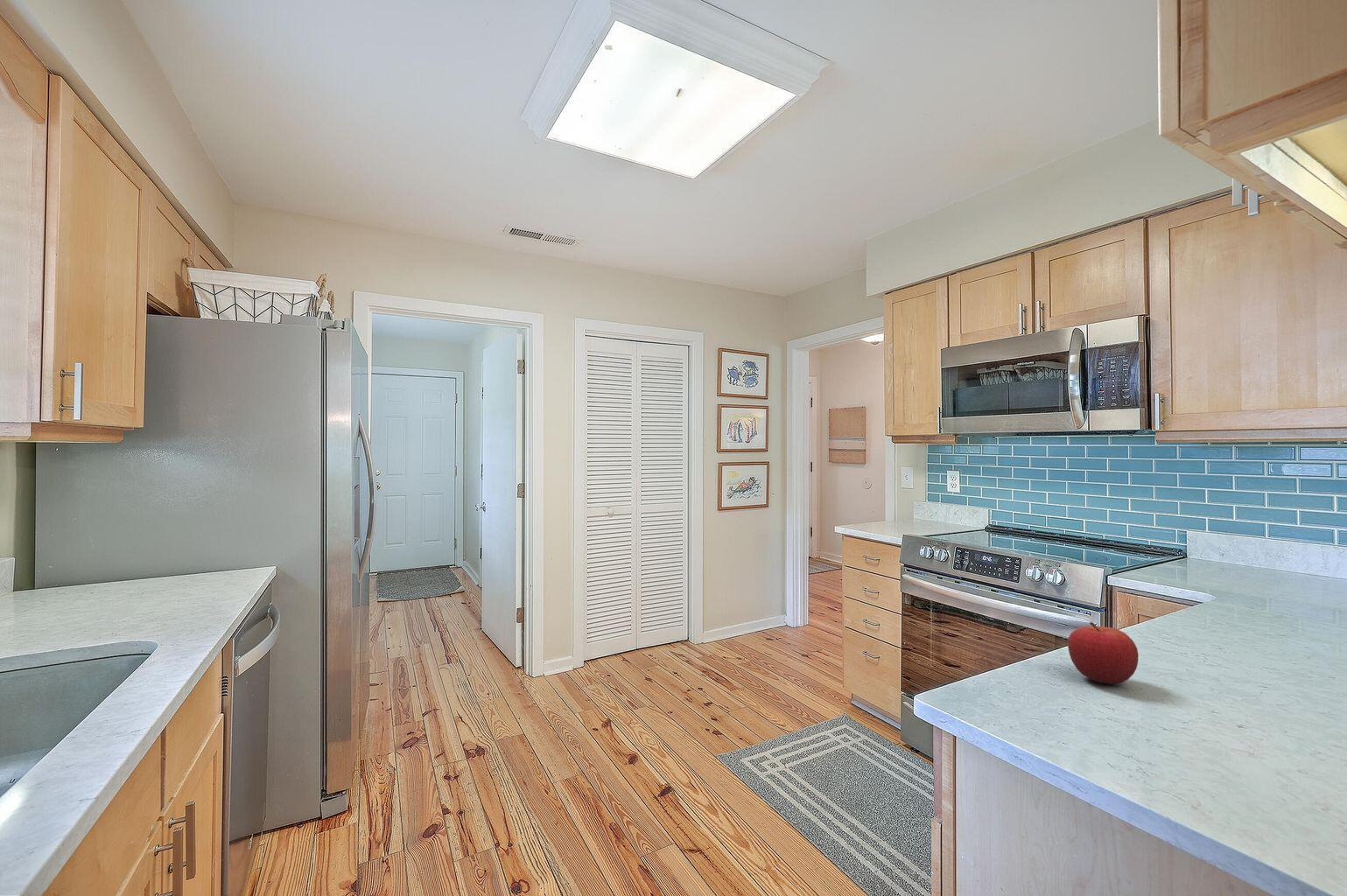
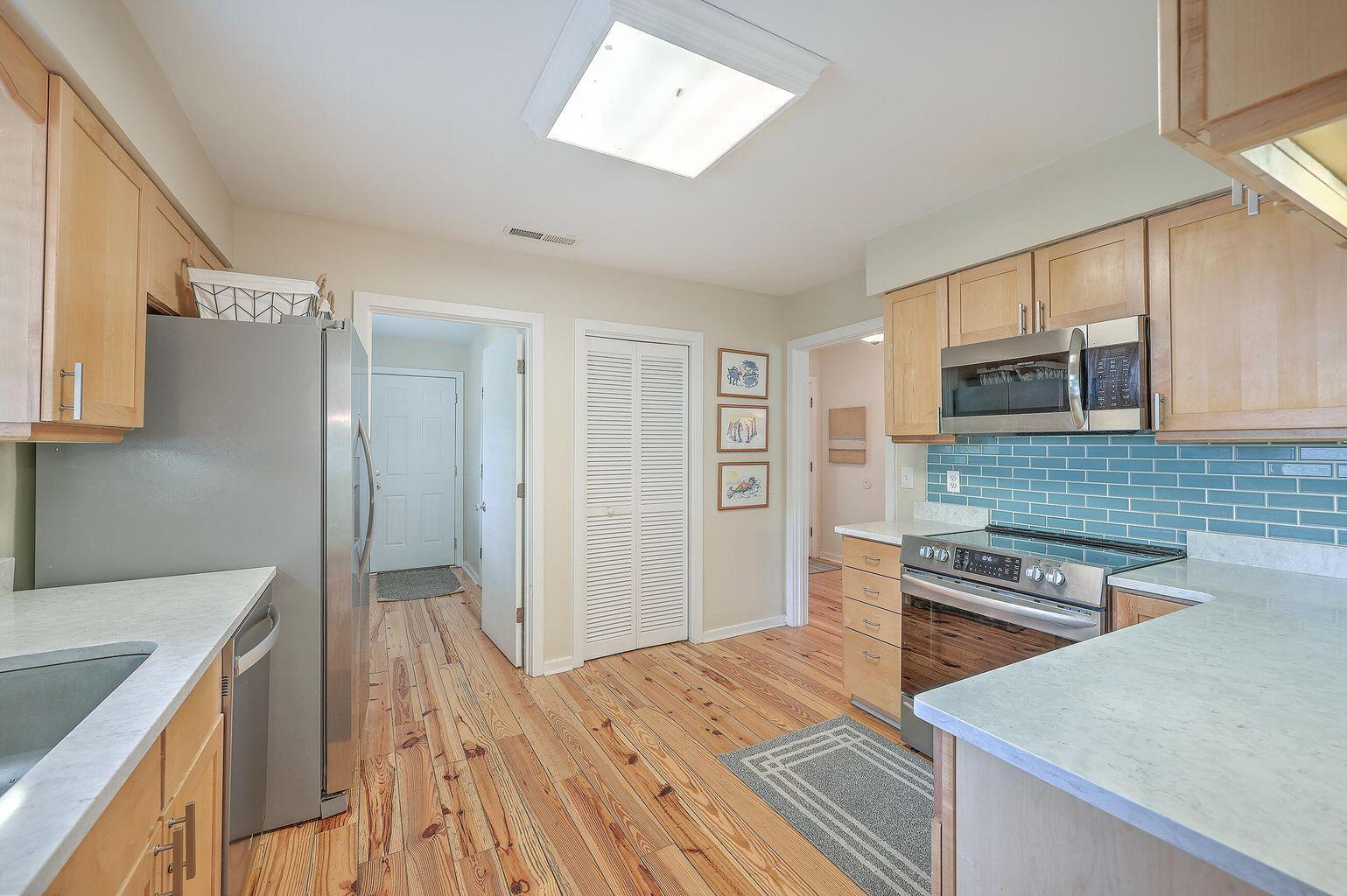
- fruit [1067,621,1140,685]
